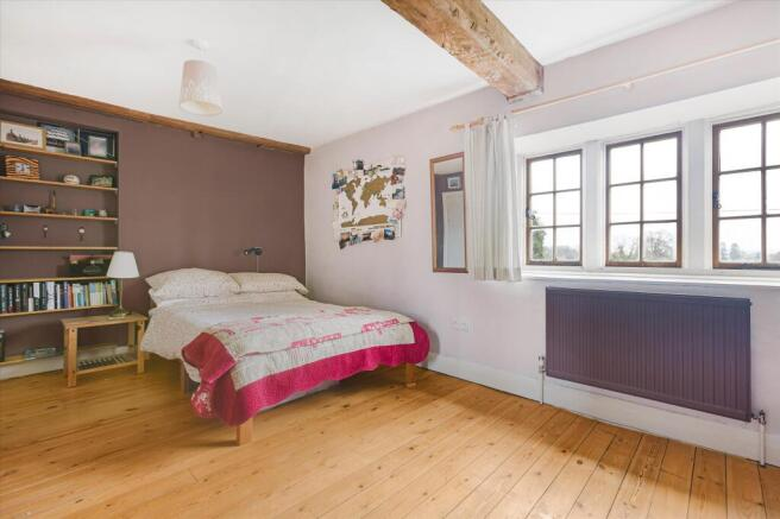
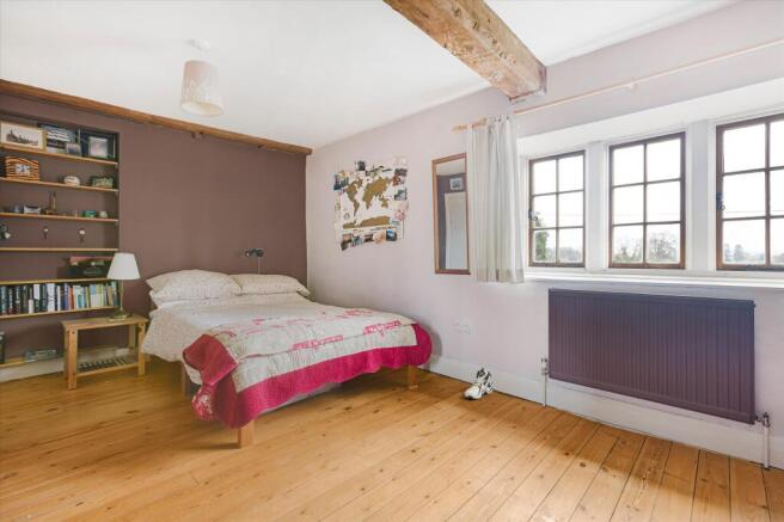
+ sneaker [464,367,494,400]
